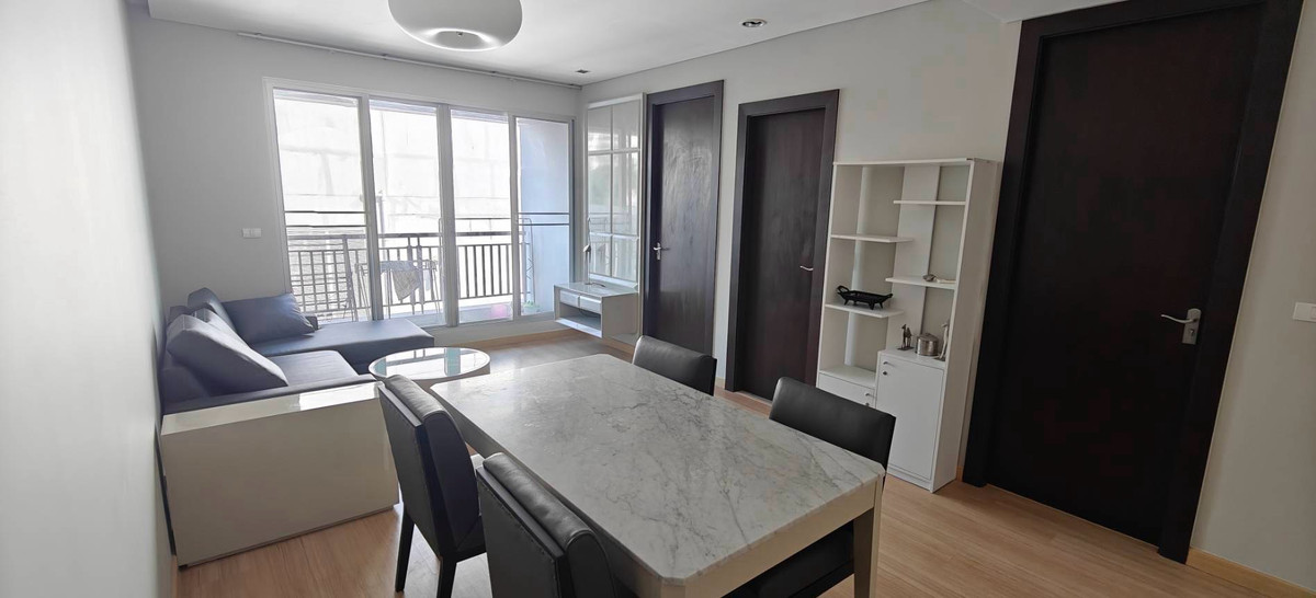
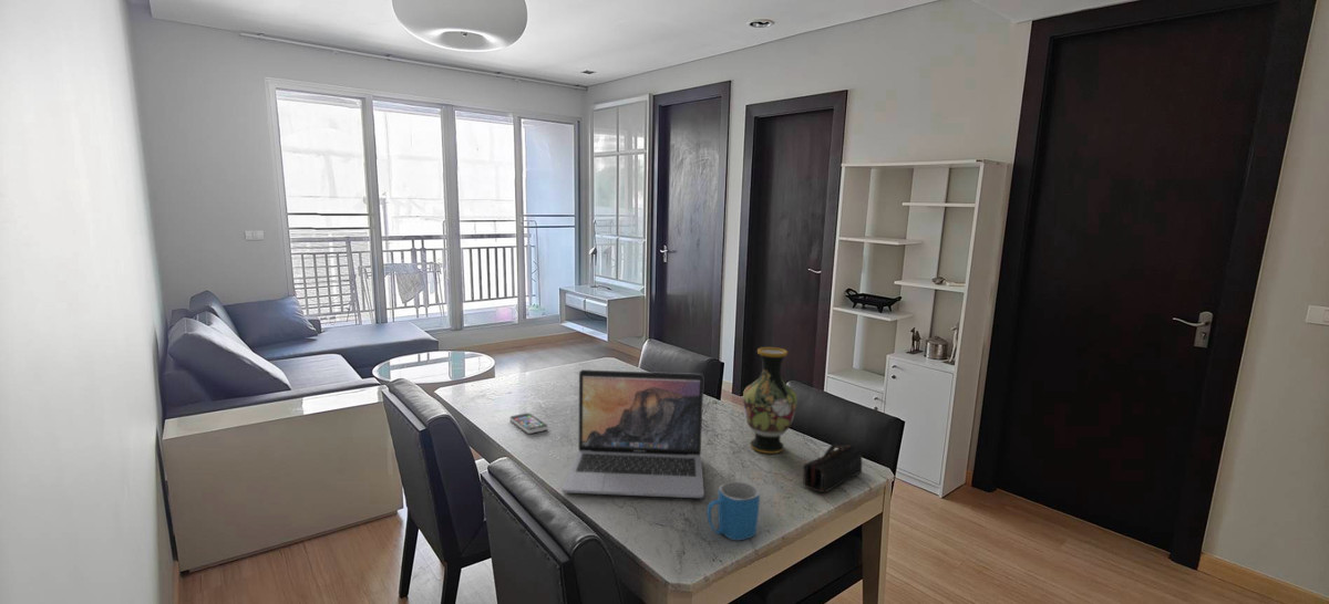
+ laptop [562,368,705,499]
+ smartphone [508,412,549,435]
+ pencil case [802,442,863,493]
+ vase [742,346,799,455]
+ mug [707,480,761,541]
